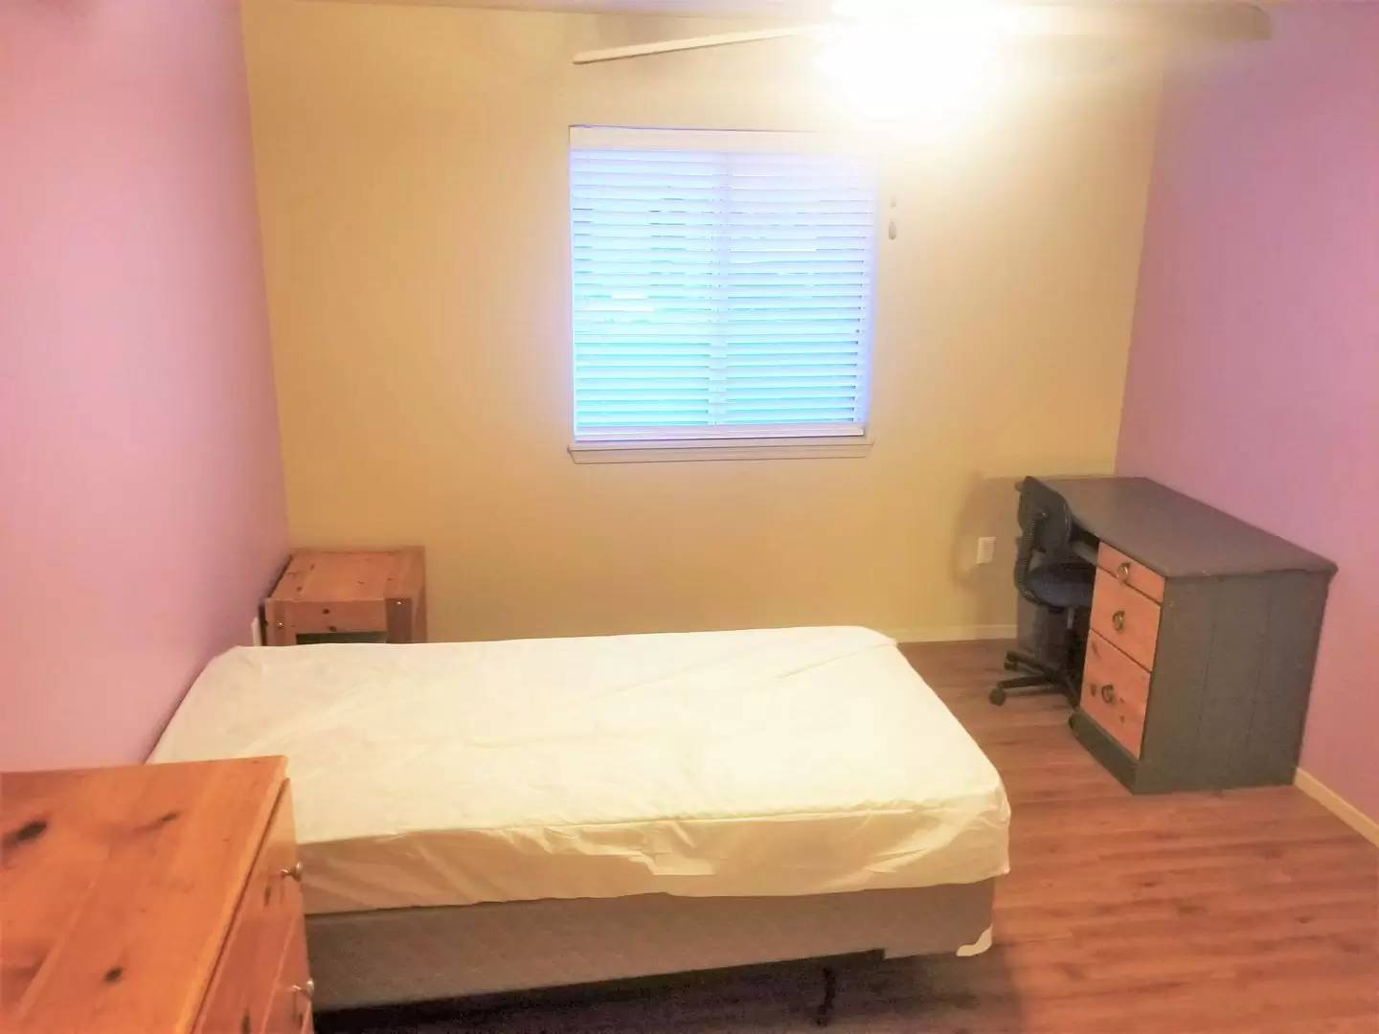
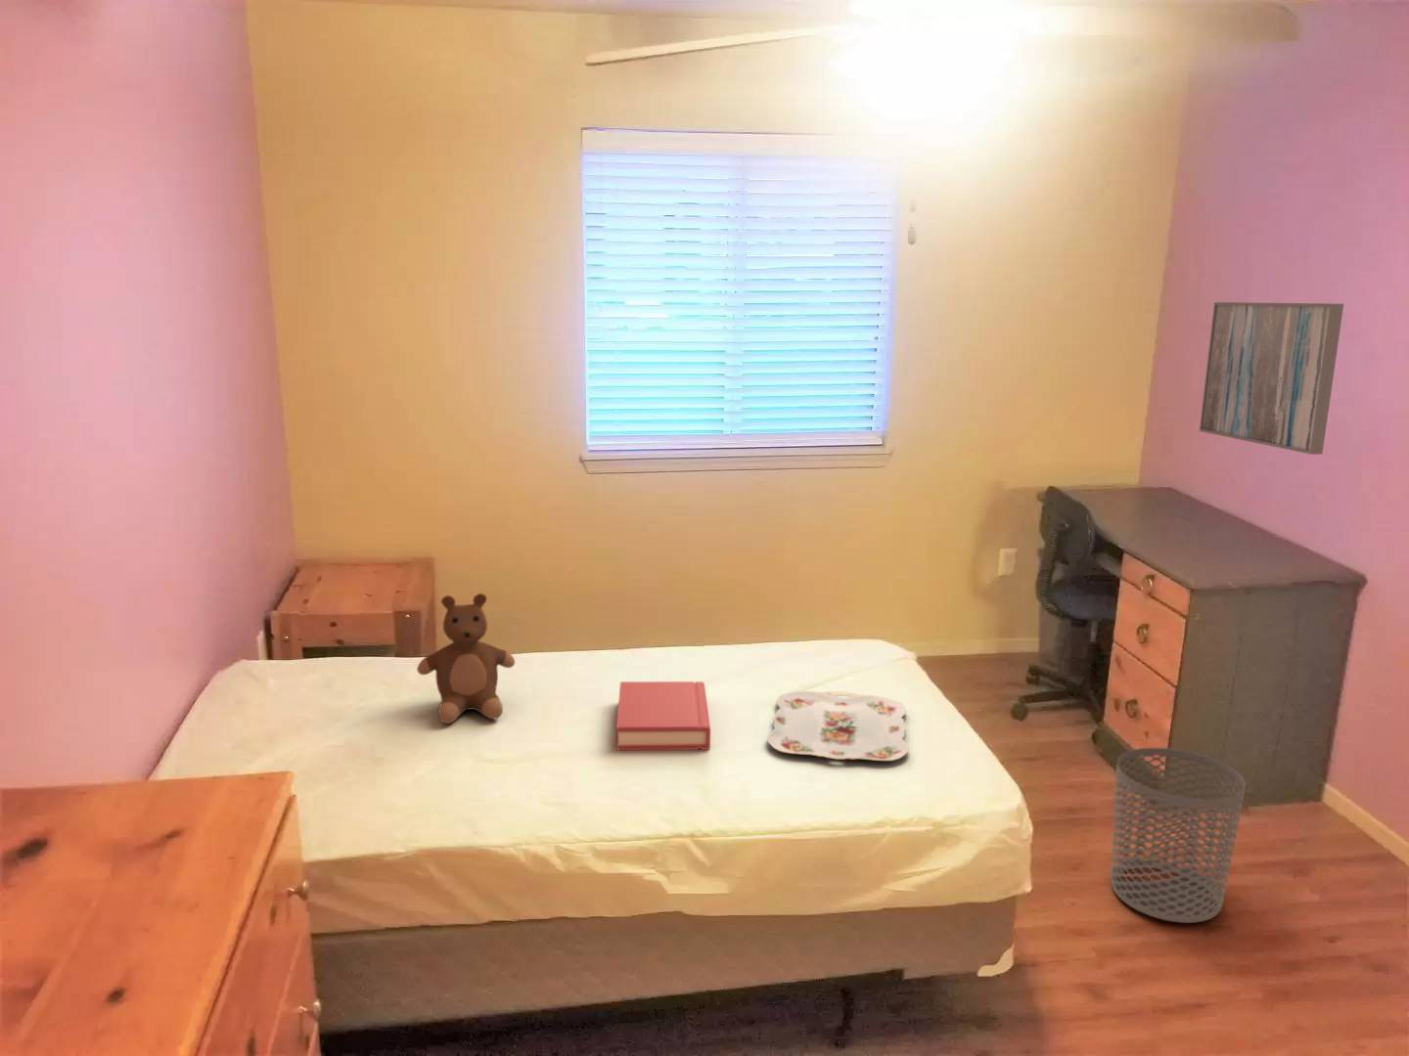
+ waste bin [1109,747,1247,924]
+ hardback book [616,681,711,751]
+ serving tray [767,690,910,762]
+ teddy bear [416,592,516,724]
+ wall art [1198,301,1345,456]
